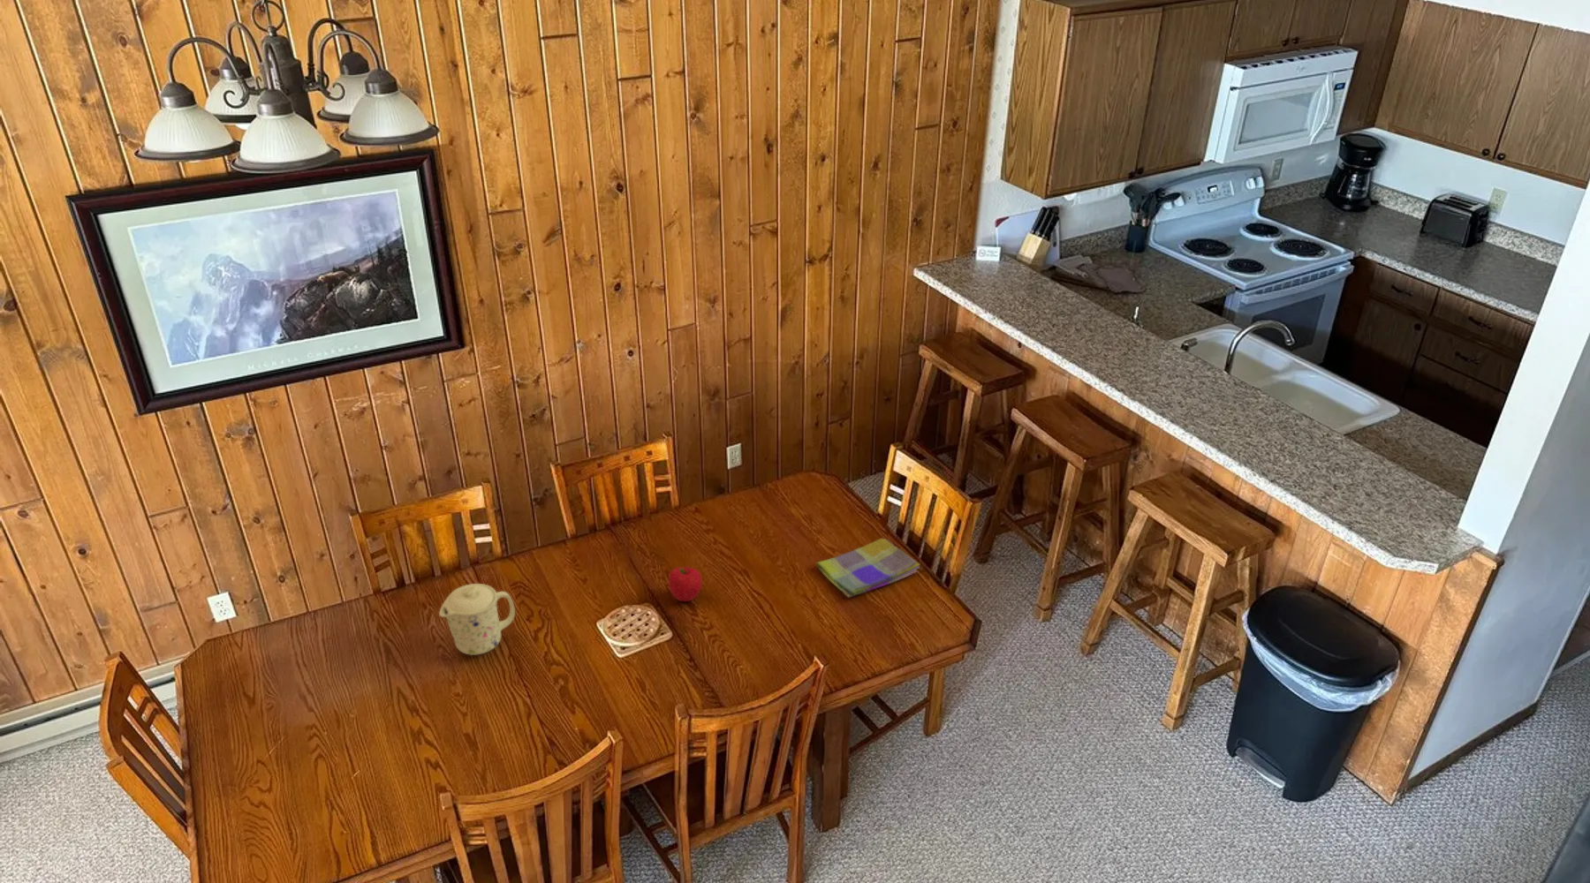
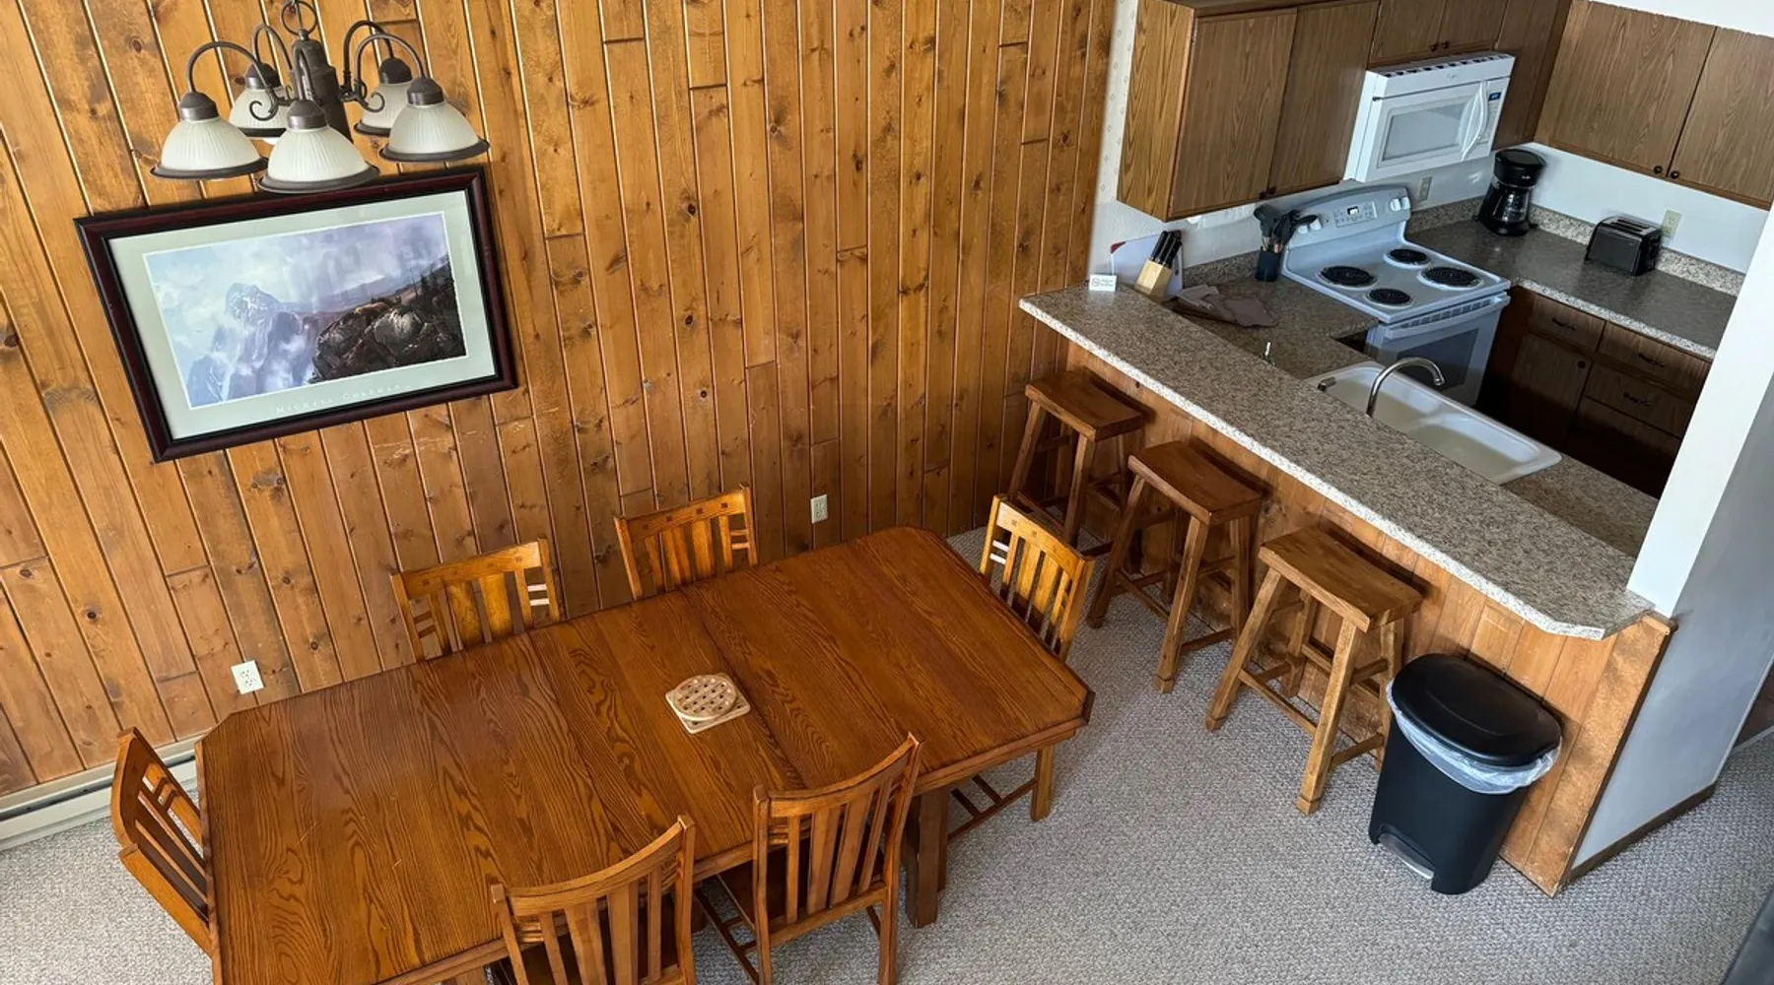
- fruit [668,565,703,602]
- dish towel [816,538,920,599]
- mug [438,583,515,656]
